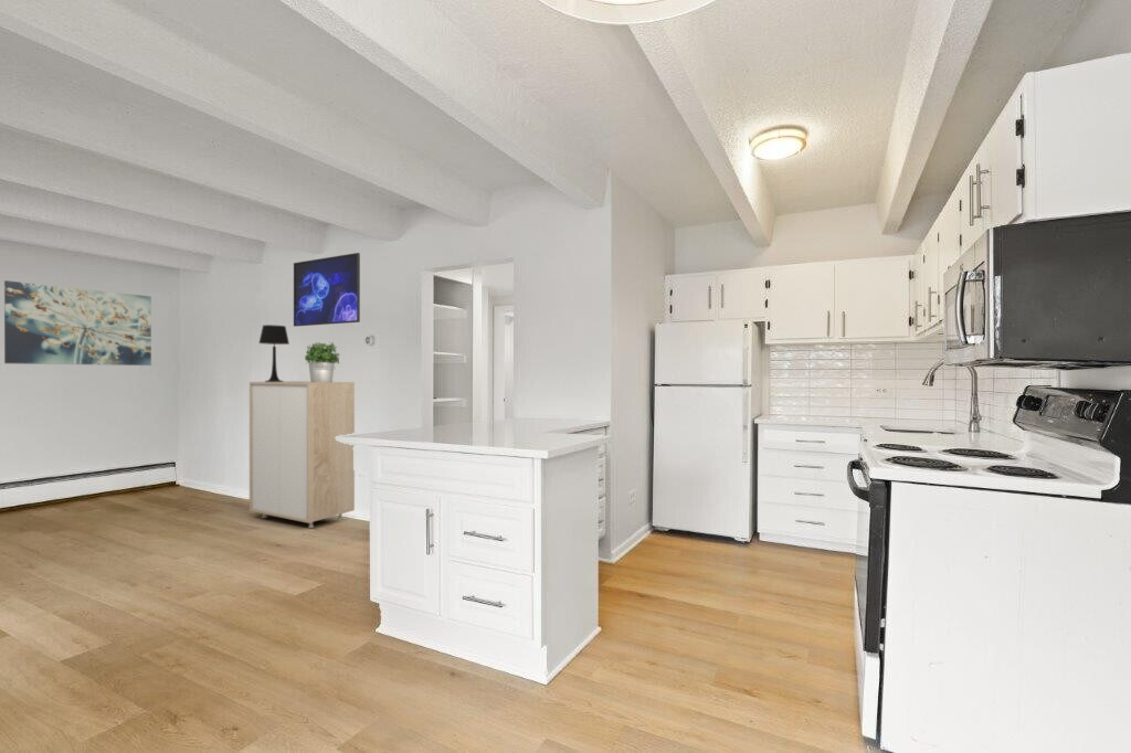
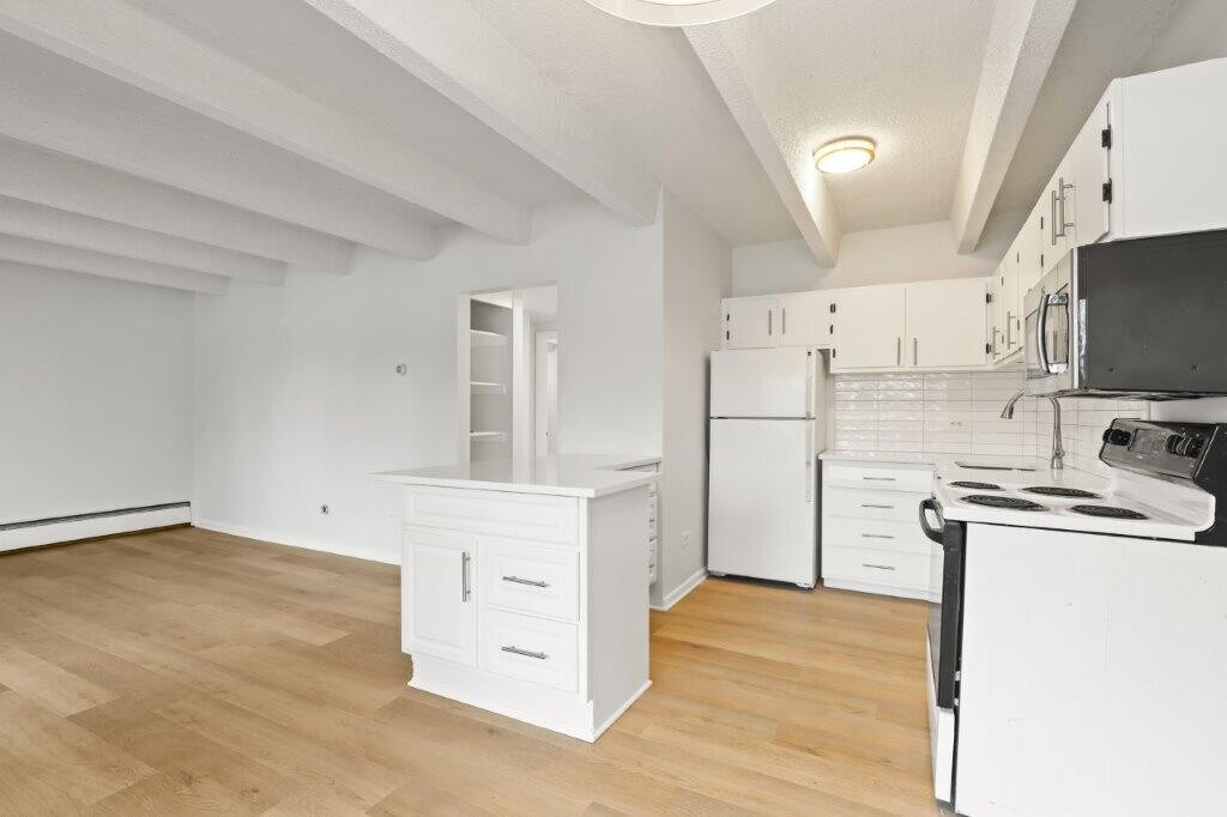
- storage cabinet [249,380,356,529]
- potted plant [304,341,340,382]
- table lamp [257,324,290,382]
- wall art [3,279,152,367]
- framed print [293,252,361,328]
